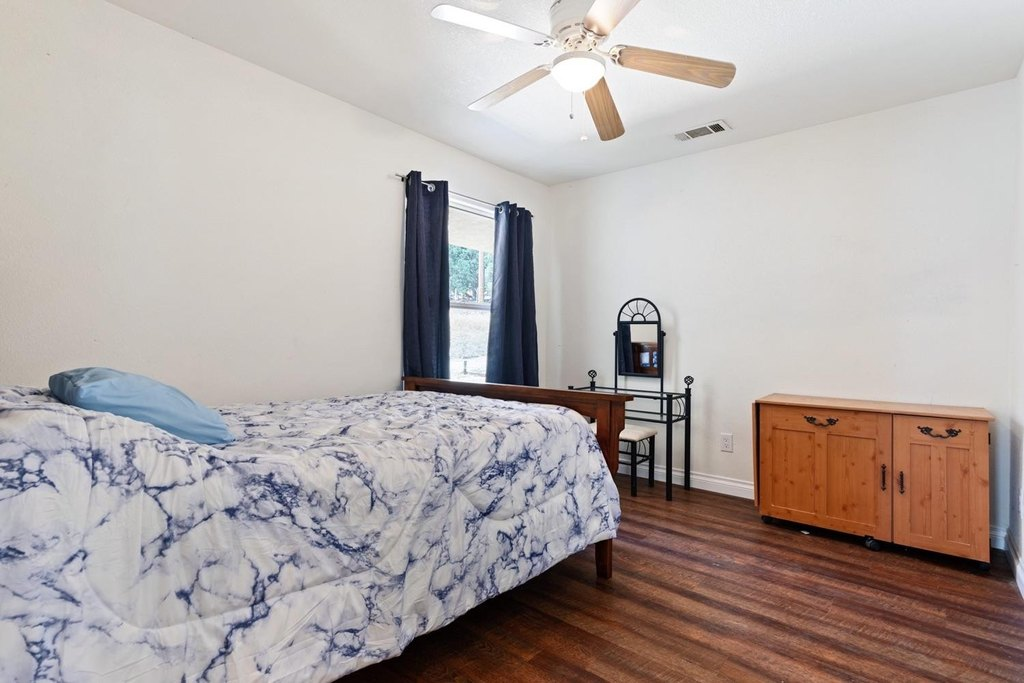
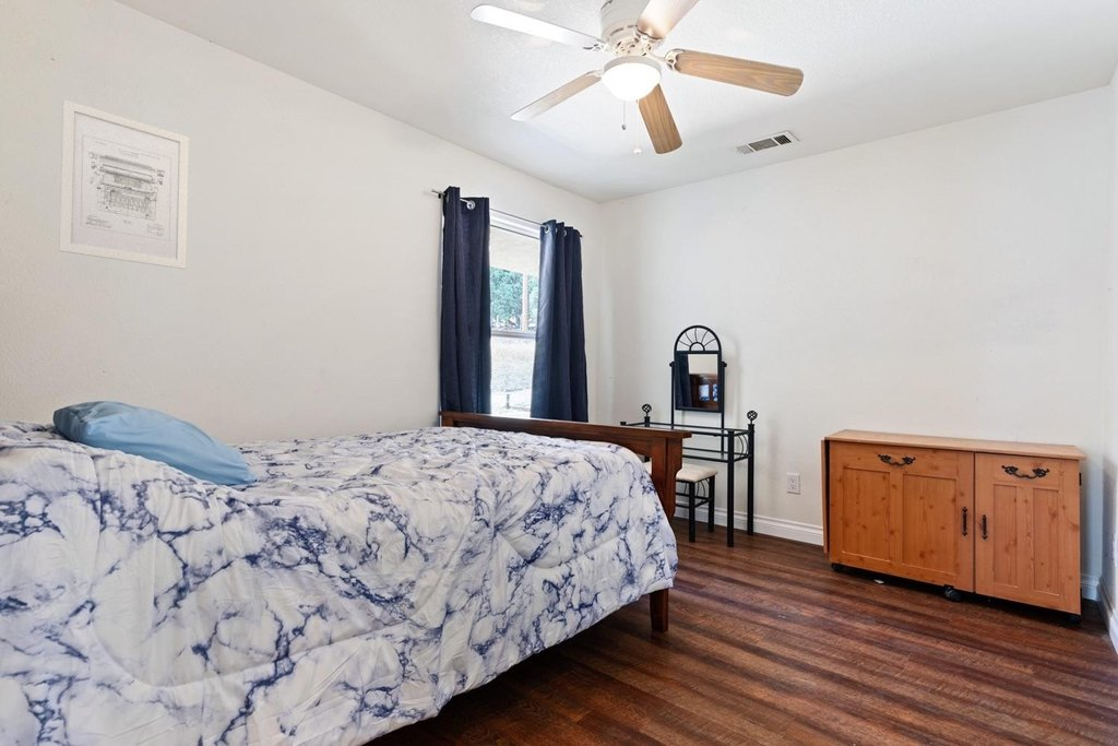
+ wall art [58,98,190,270]
